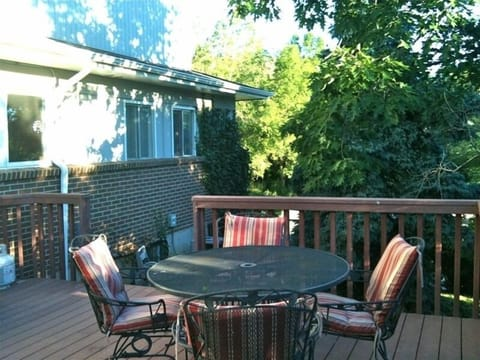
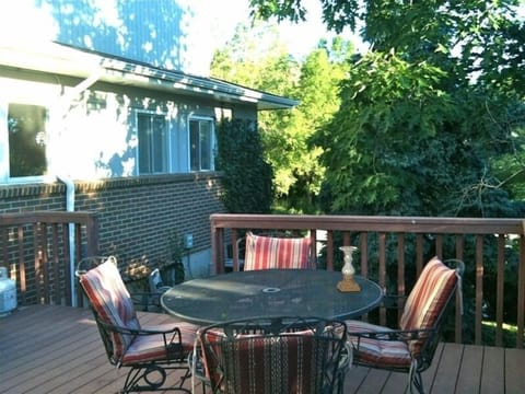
+ candle holder [336,245,361,292]
